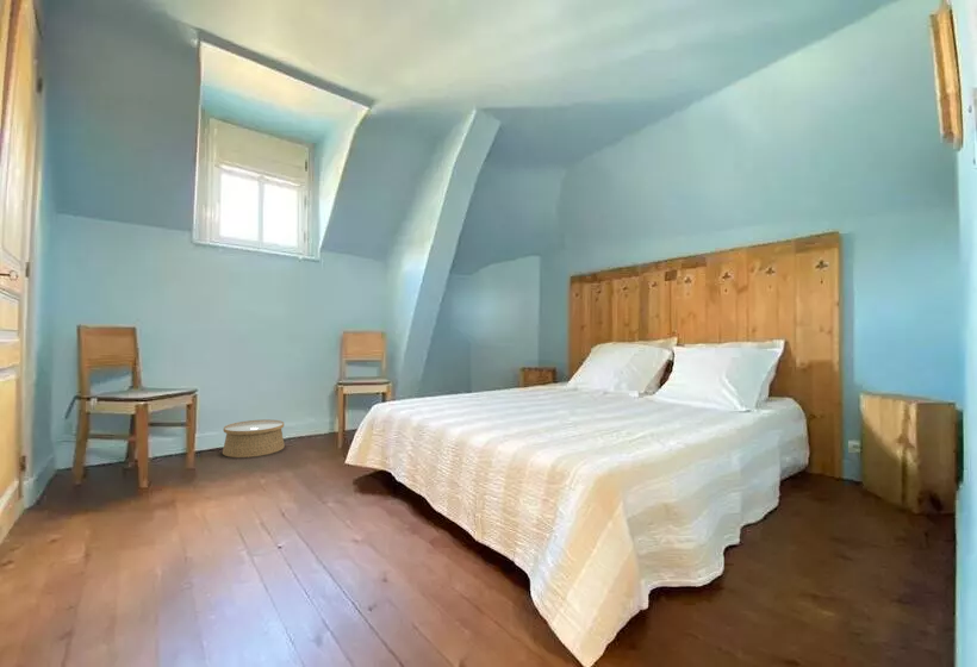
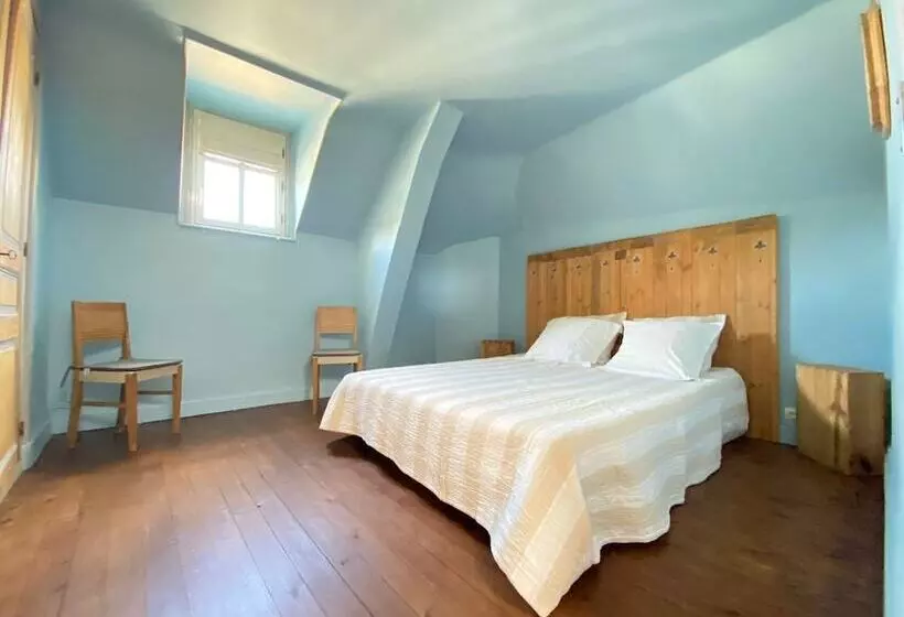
- woven basket [222,418,286,459]
